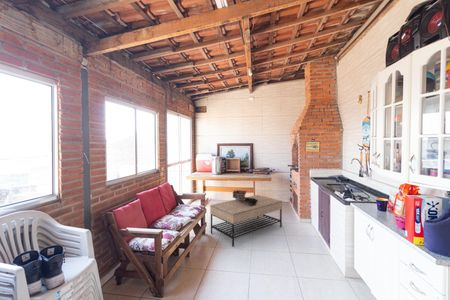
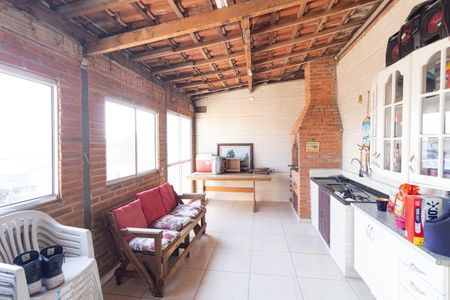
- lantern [232,189,259,206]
- coffee table [209,194,283,248]
